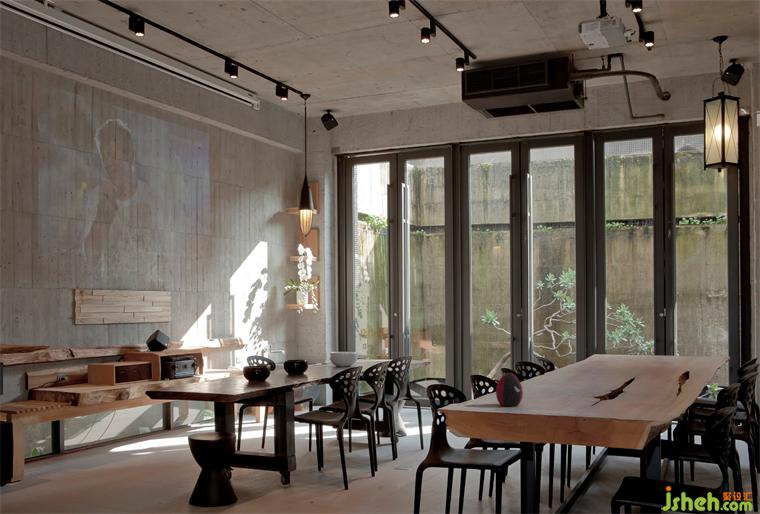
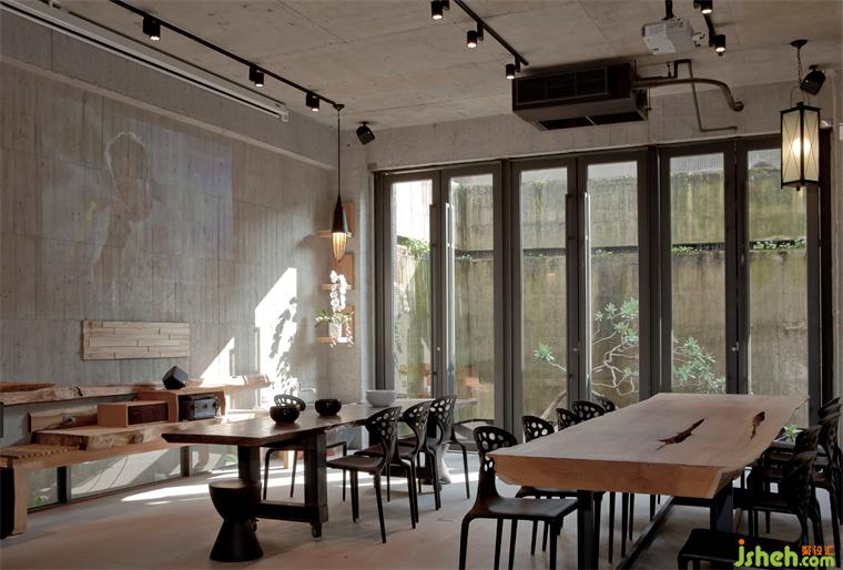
- decorative egg [495,372,524,408]
